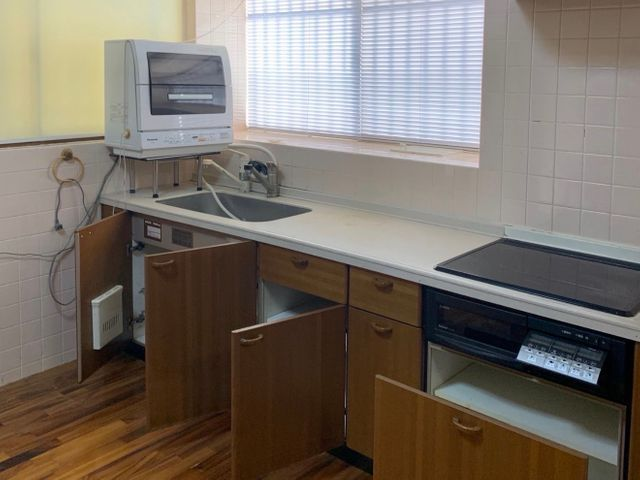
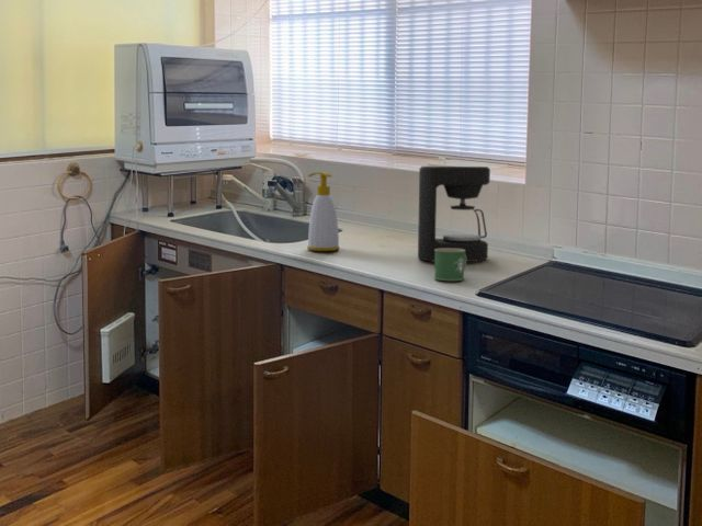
+ soap bottle [306,171,340,252]
+ mug [433,249,467,282]
+ coffee maker [417,165,491,263]
